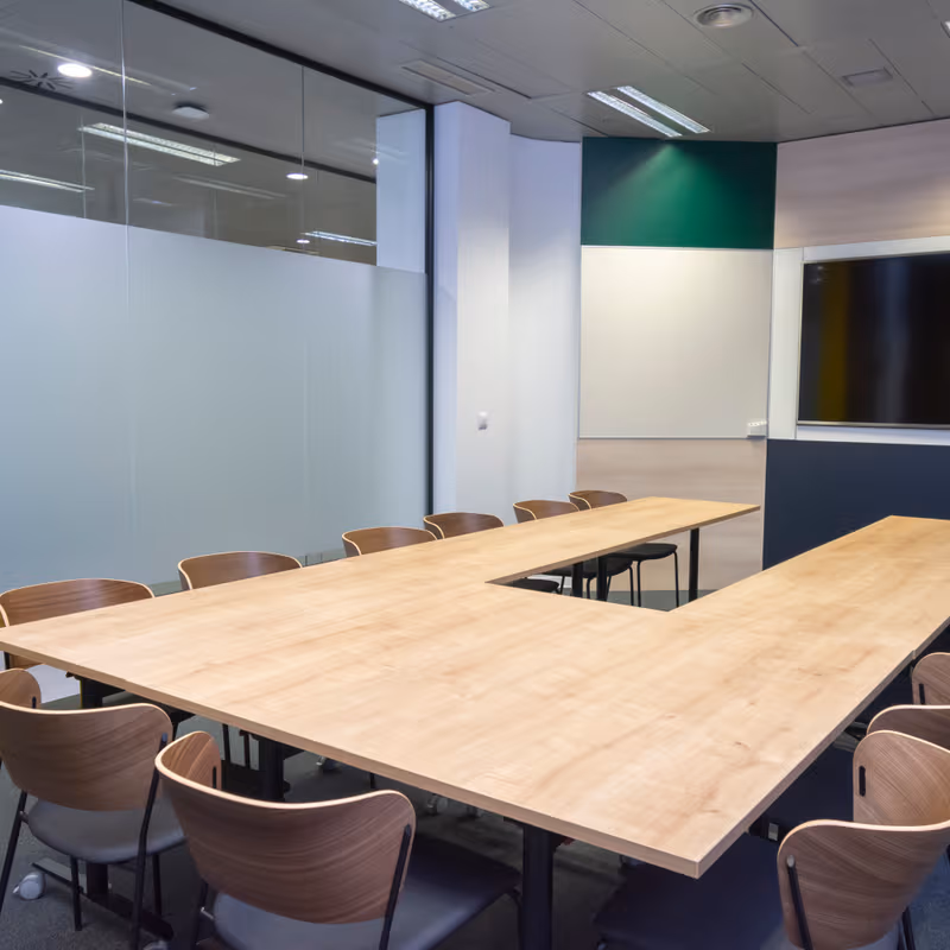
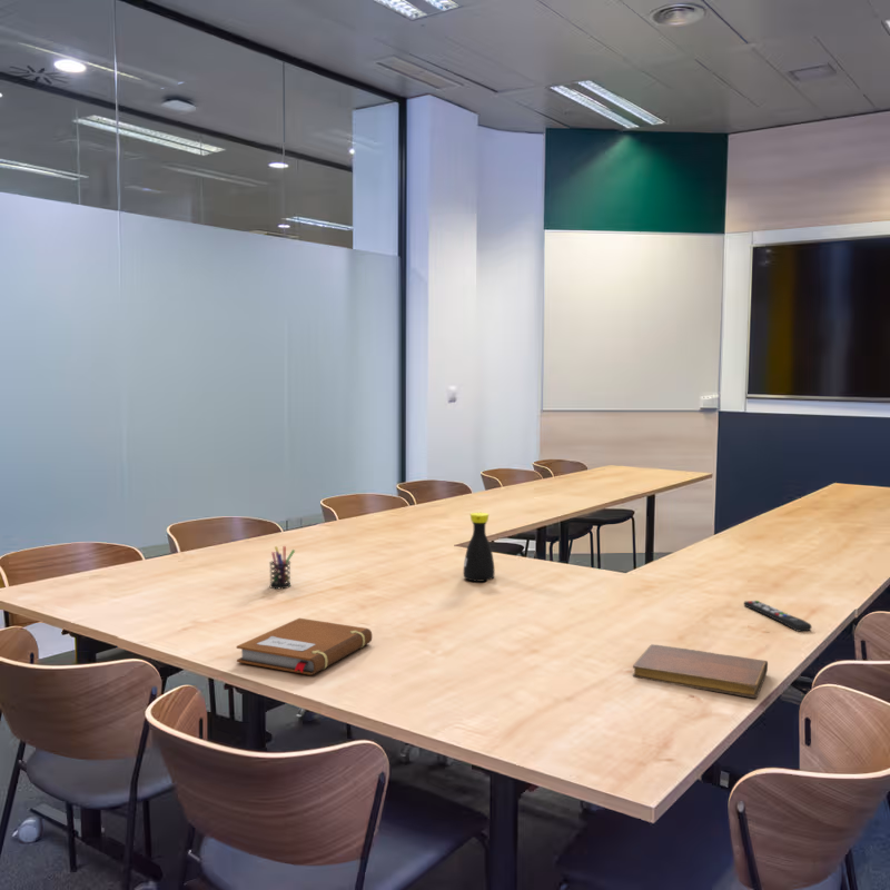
+ pen holder [268,545,296,590]
+ notebook [236,617,373,676]
+ bottle [463,512,496,583]
+ remote control [743,600,813,633]
+ notebook [632,643,769,699]
